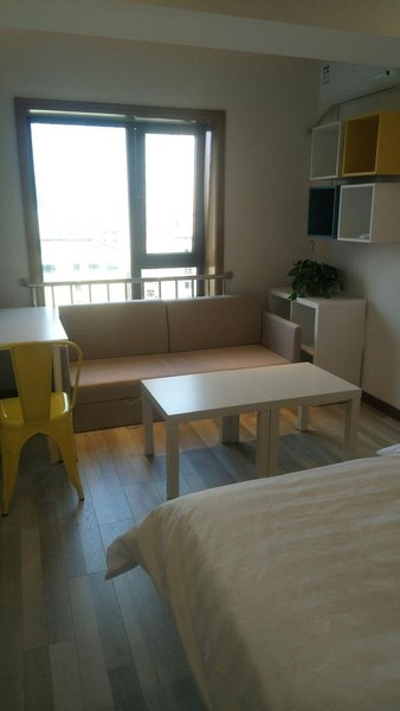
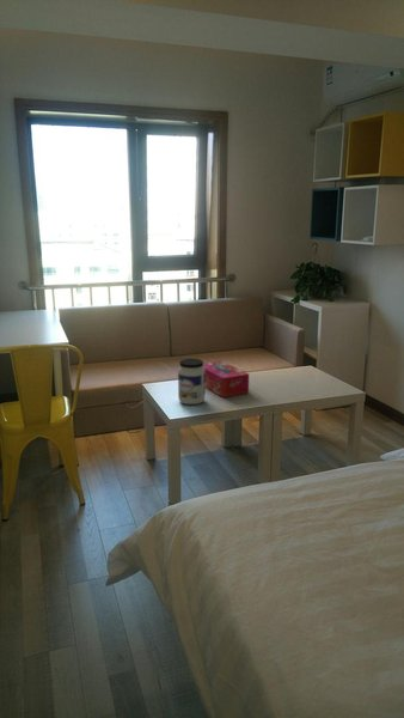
+ jar [177,358,207,406]
+ tissue box [203,359,250,398]
